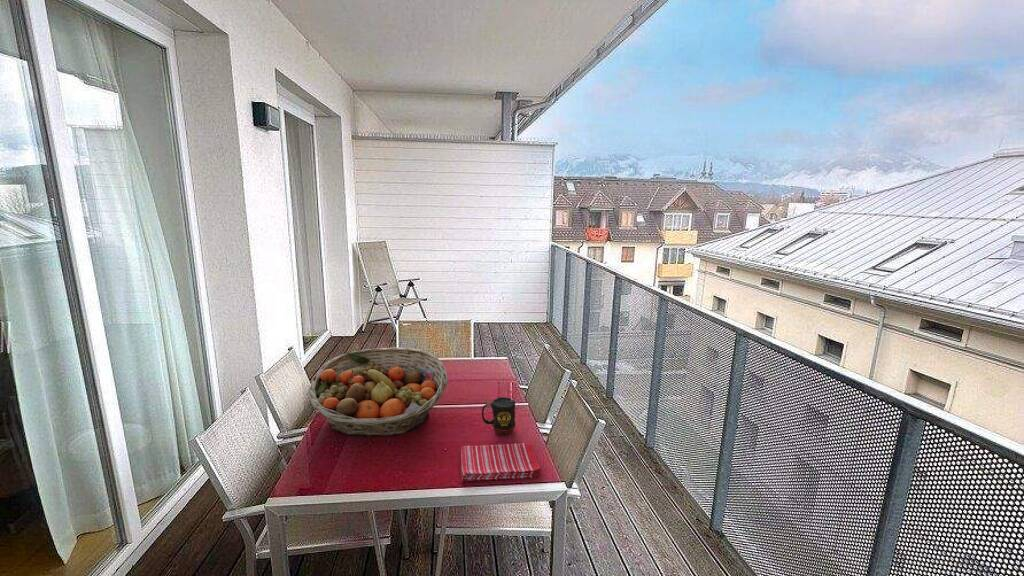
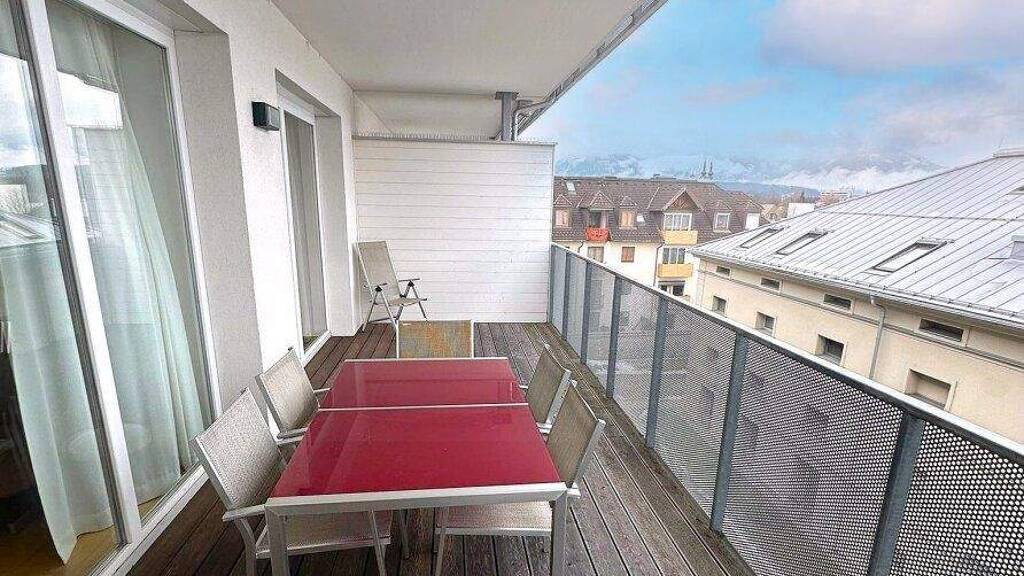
- fruit basket [307,346,449,437]
- dish towel [460,441,542,482]
- mug [481,396,517,436]
